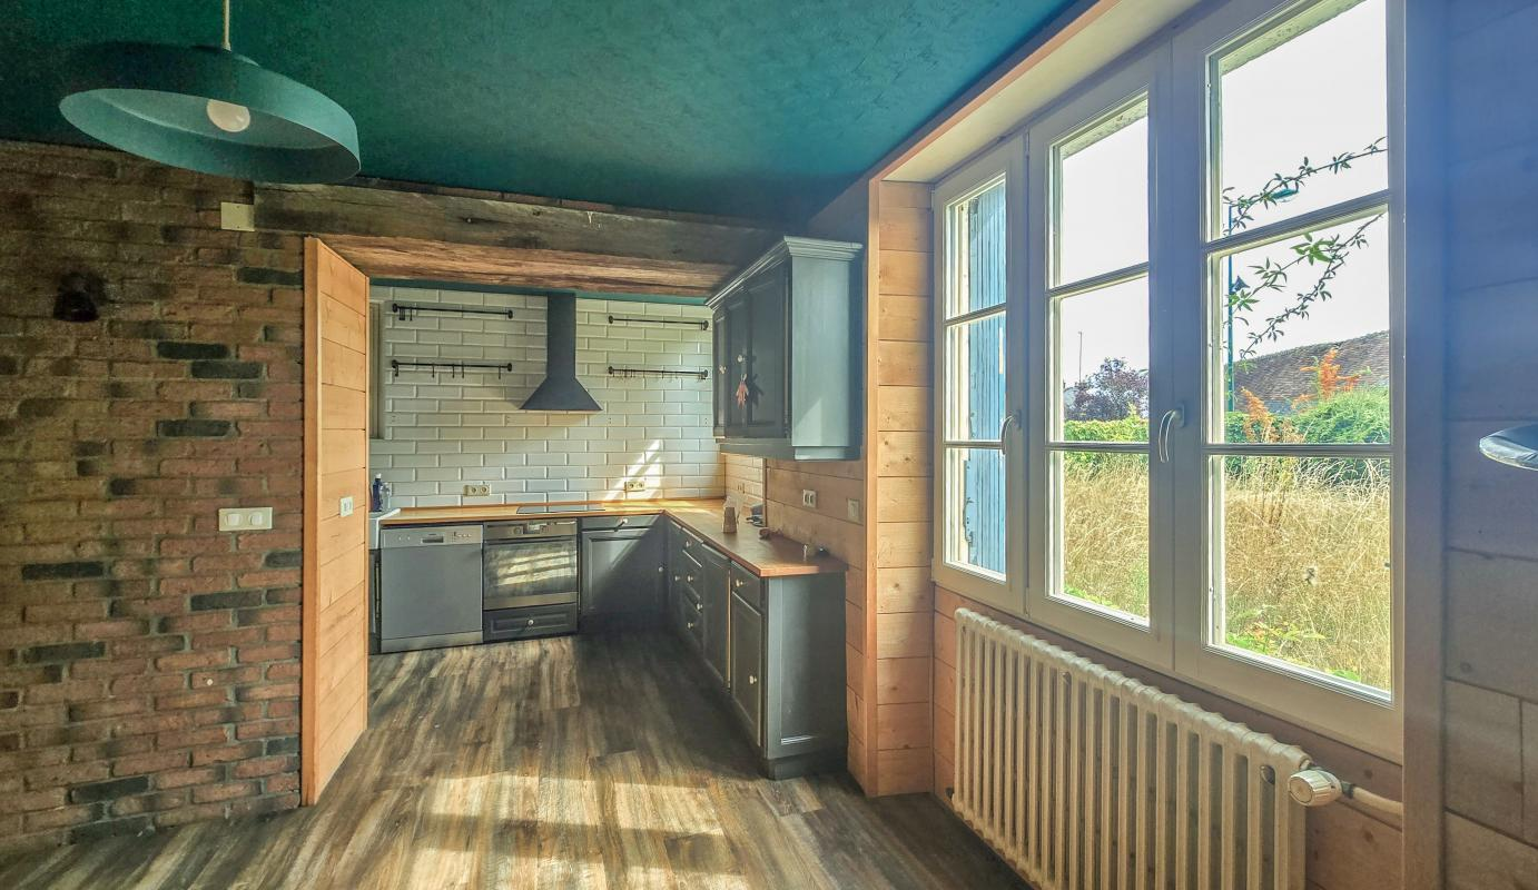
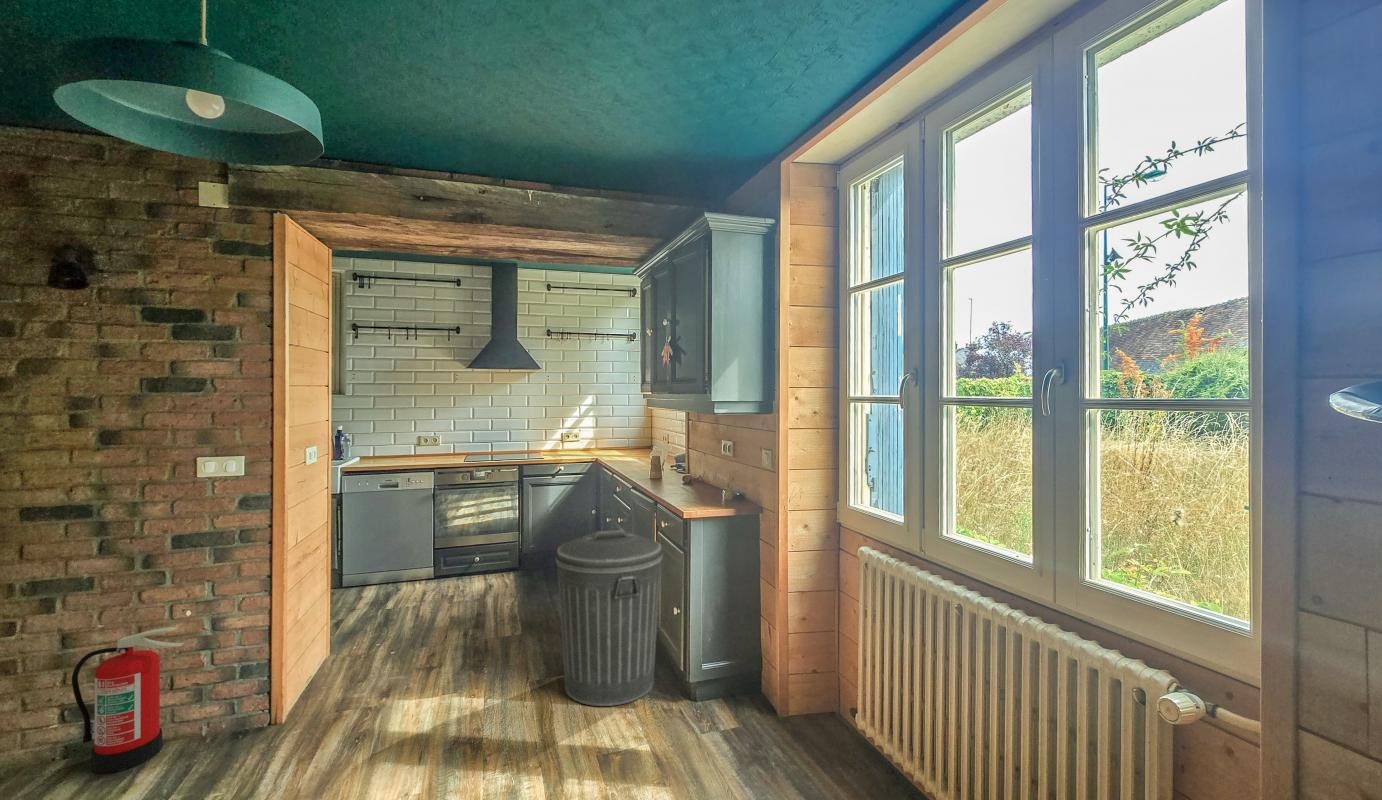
+ trash can [555,529,664,707]
+ fire extinguisher [71,626,185,774]
